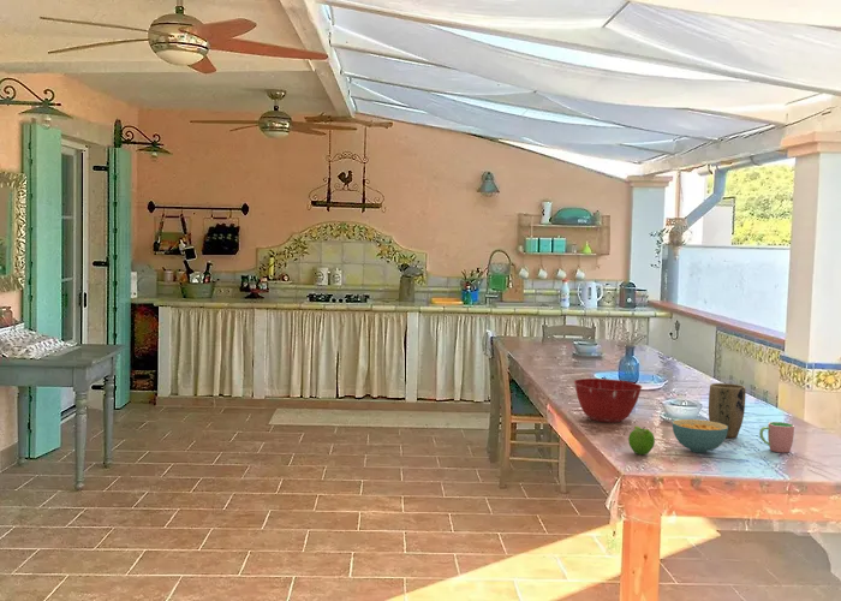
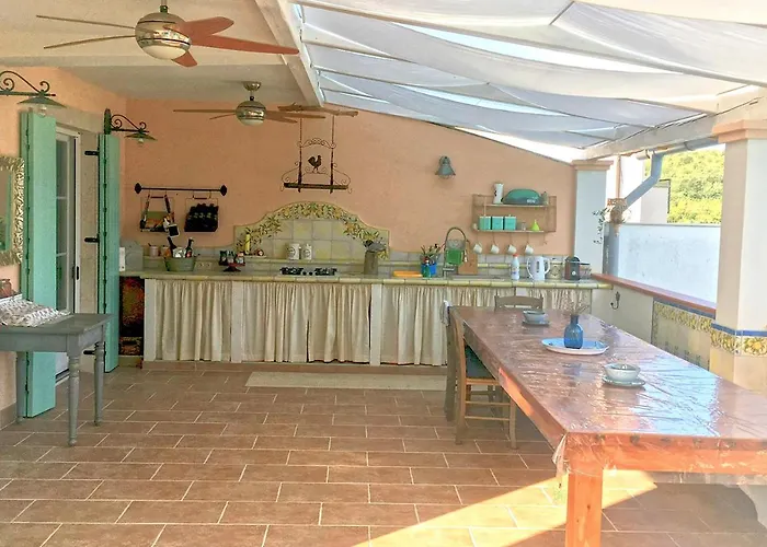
- cereal bowl [672,418,728,453]
- plant pot [708,382,747,439]
- mixing bowl [573,377,643,424]
- cup [758,421,795,453]
- fruit [627,426,656,456]
